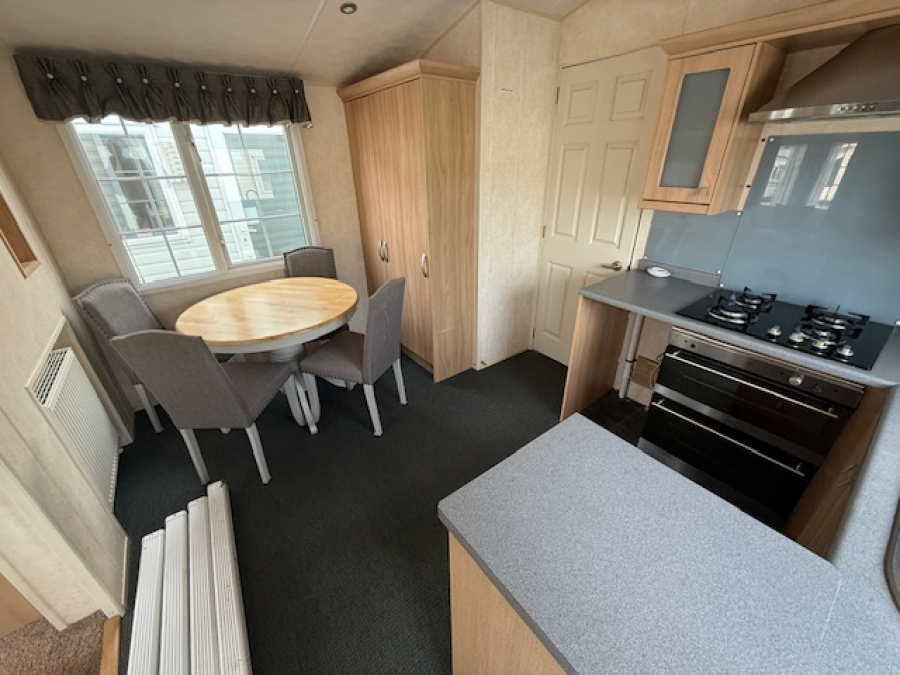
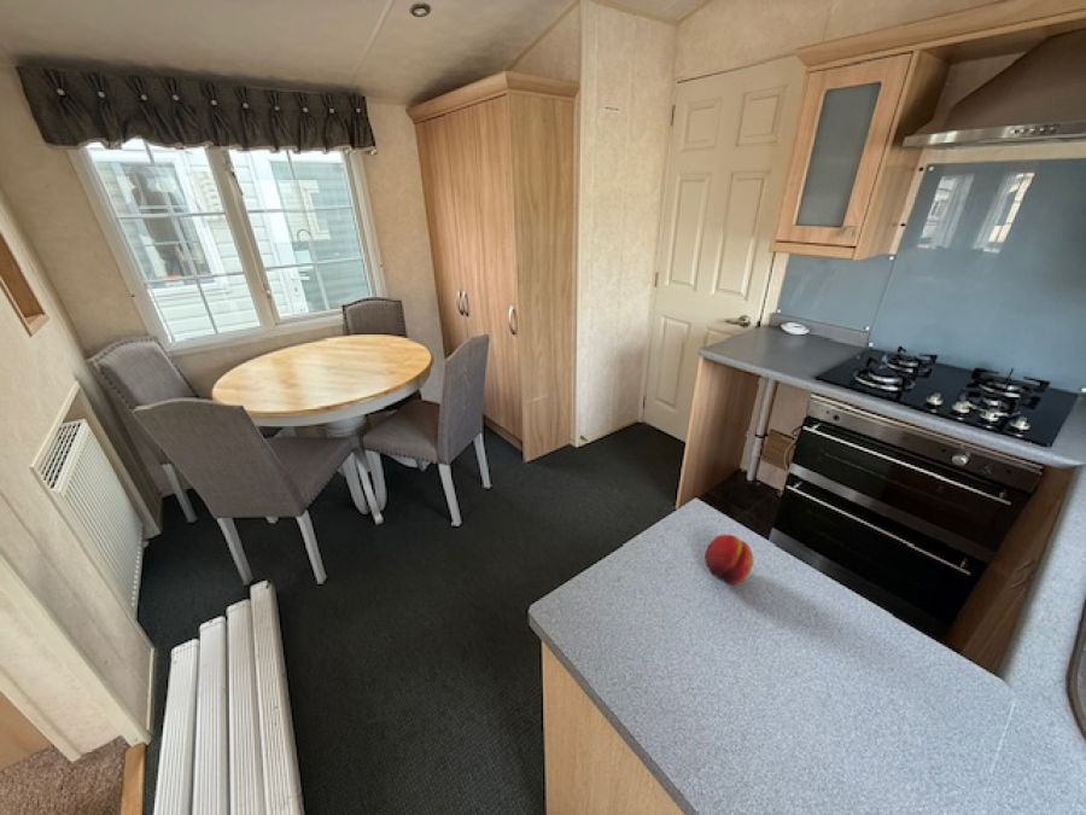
+ fruit [703,534,755,586]
